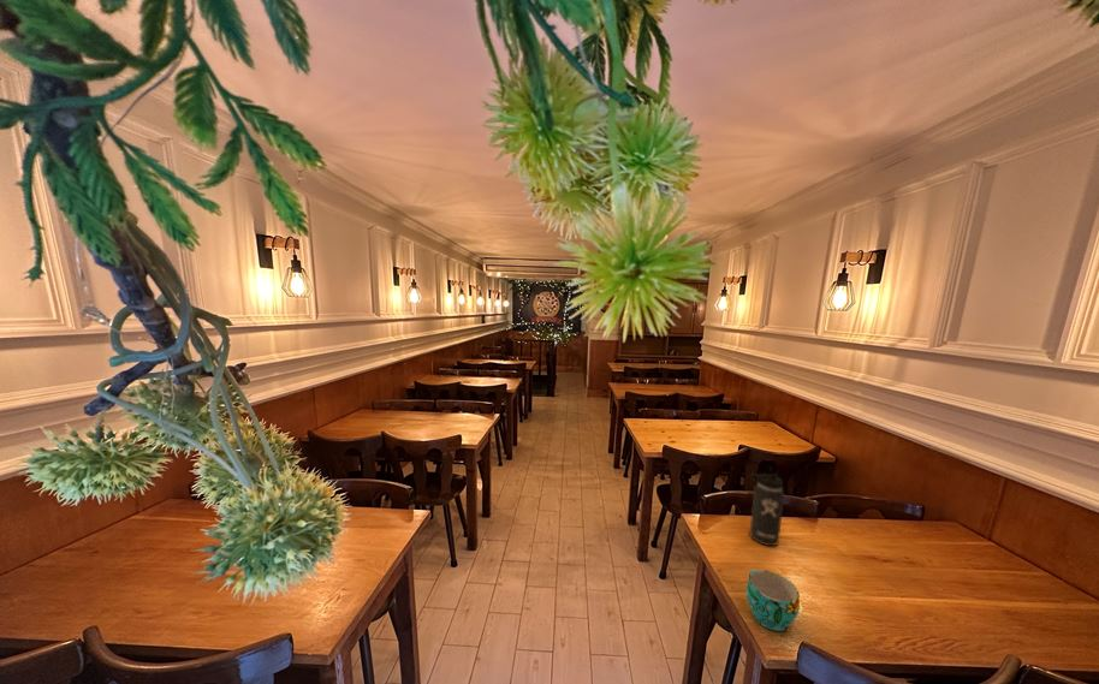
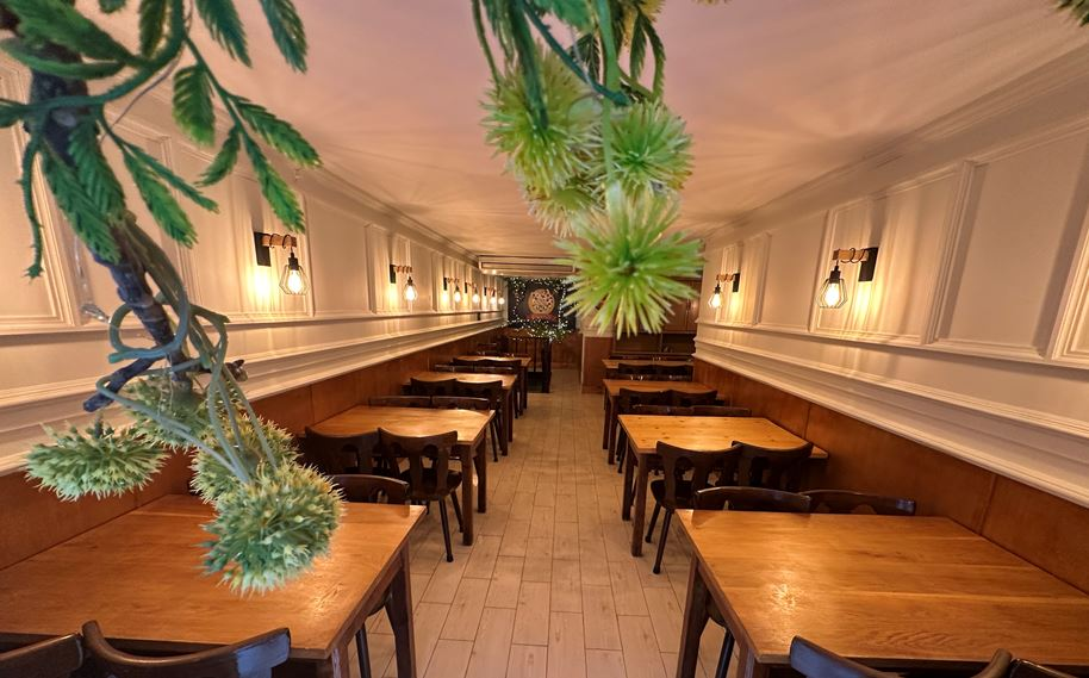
- thermos bottle [748,465,785,547]
- cup [745,569,801,632]
